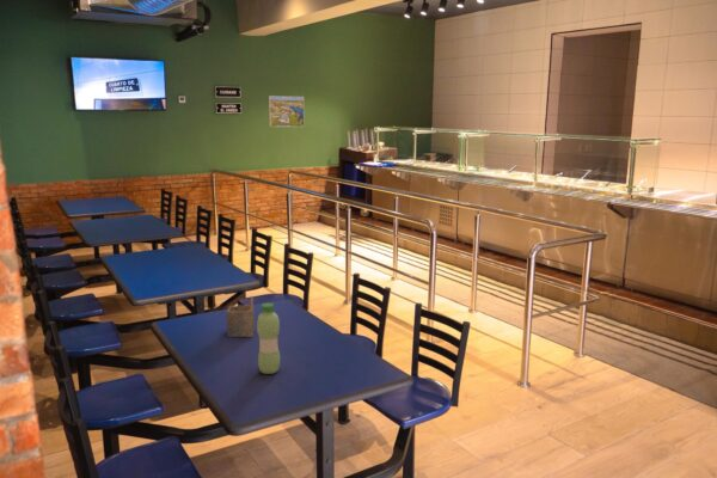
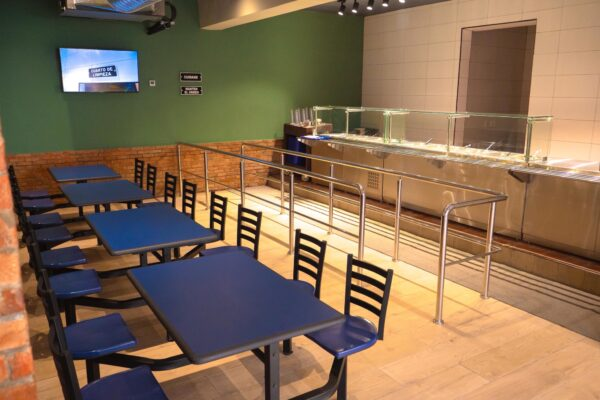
- napkin holder [226,296,256,338]
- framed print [268,94,306,128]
- water bottle [256,302,281,375]
